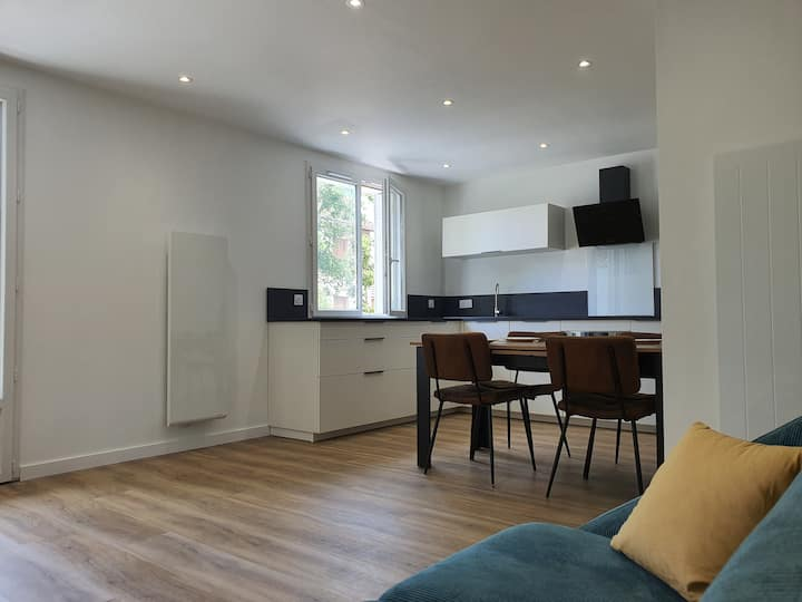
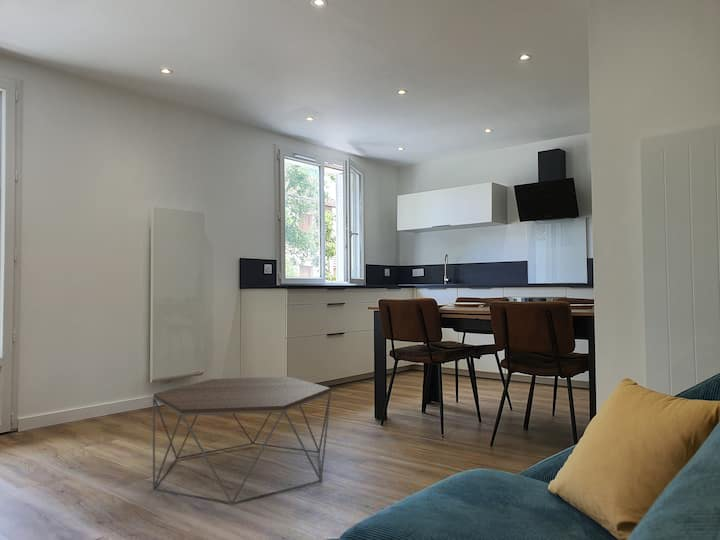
+ coffee table [152,376,332,506]
